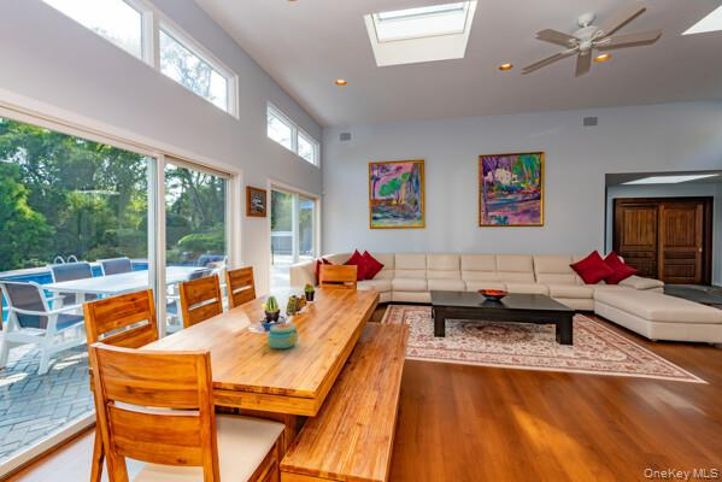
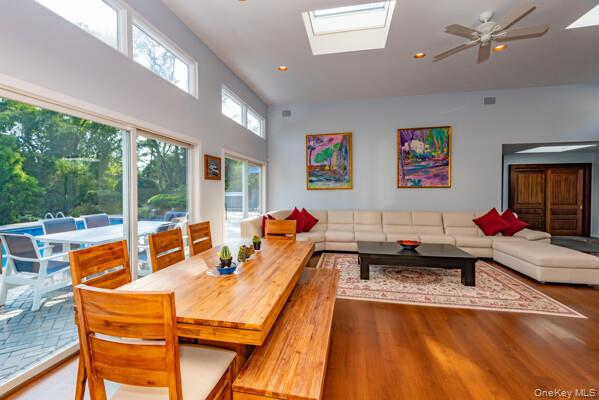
- teapot [266,319,300,349]
